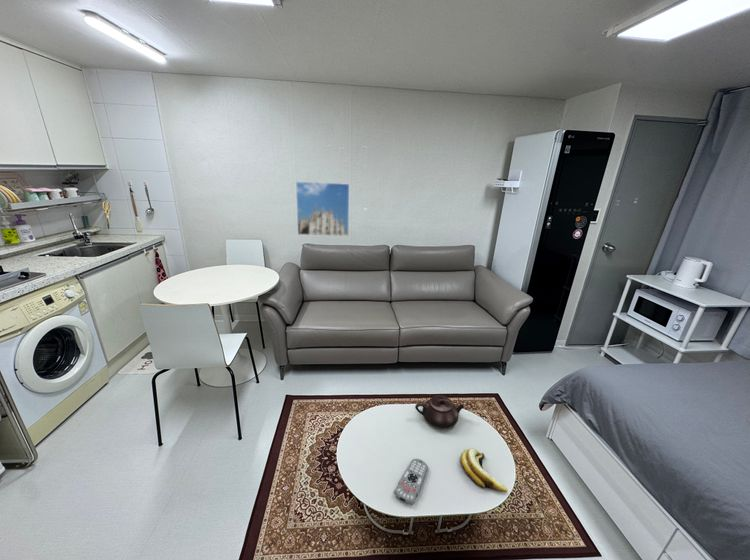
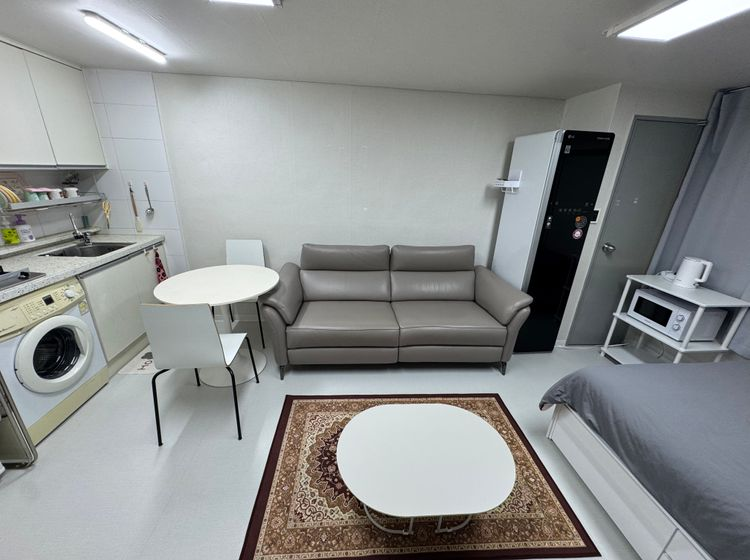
- teapot [414,394,465,429]
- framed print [295,181,350,237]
- remote control [393,458,429,505]
- banana [459,447,508,493]
